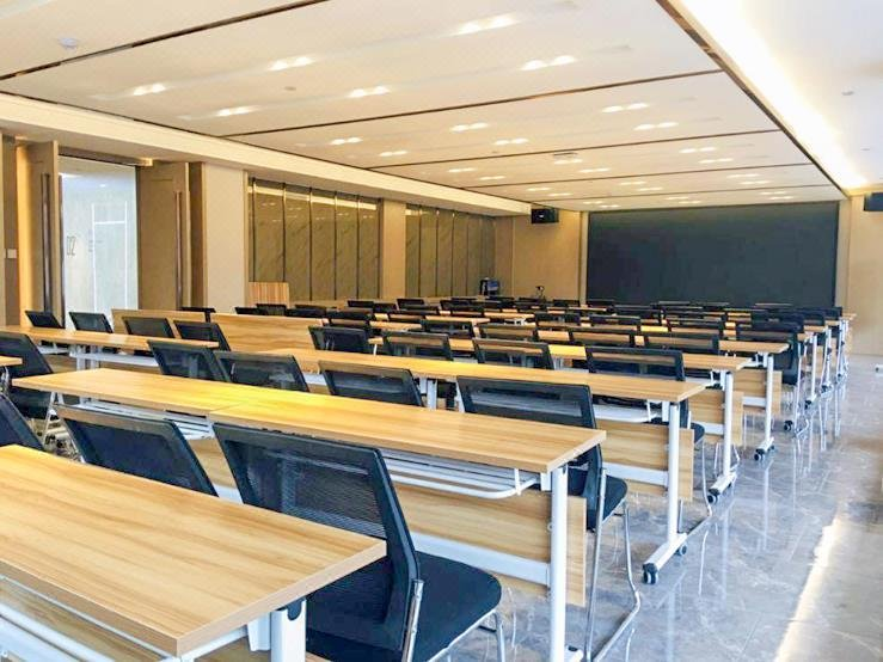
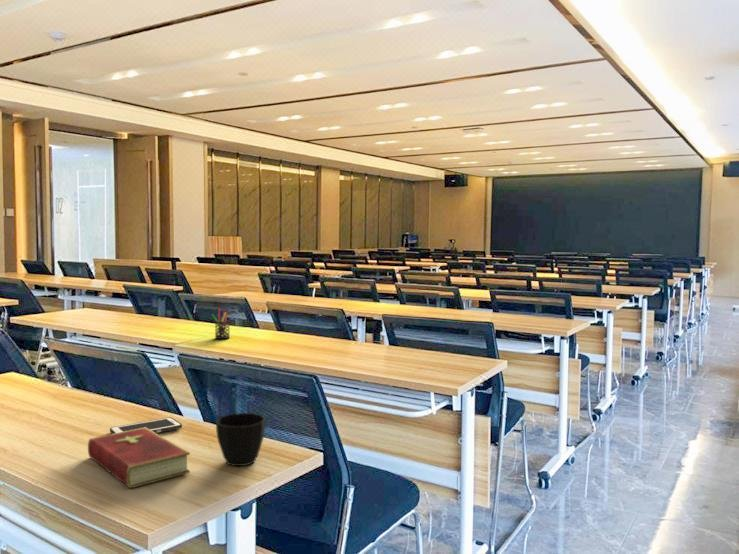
+ cell phone [109,416,183,434]
+ pen holder [211,307,231,340]
+ hardcover book [87,427,191,489]
+ cup [215,412,266,467]
